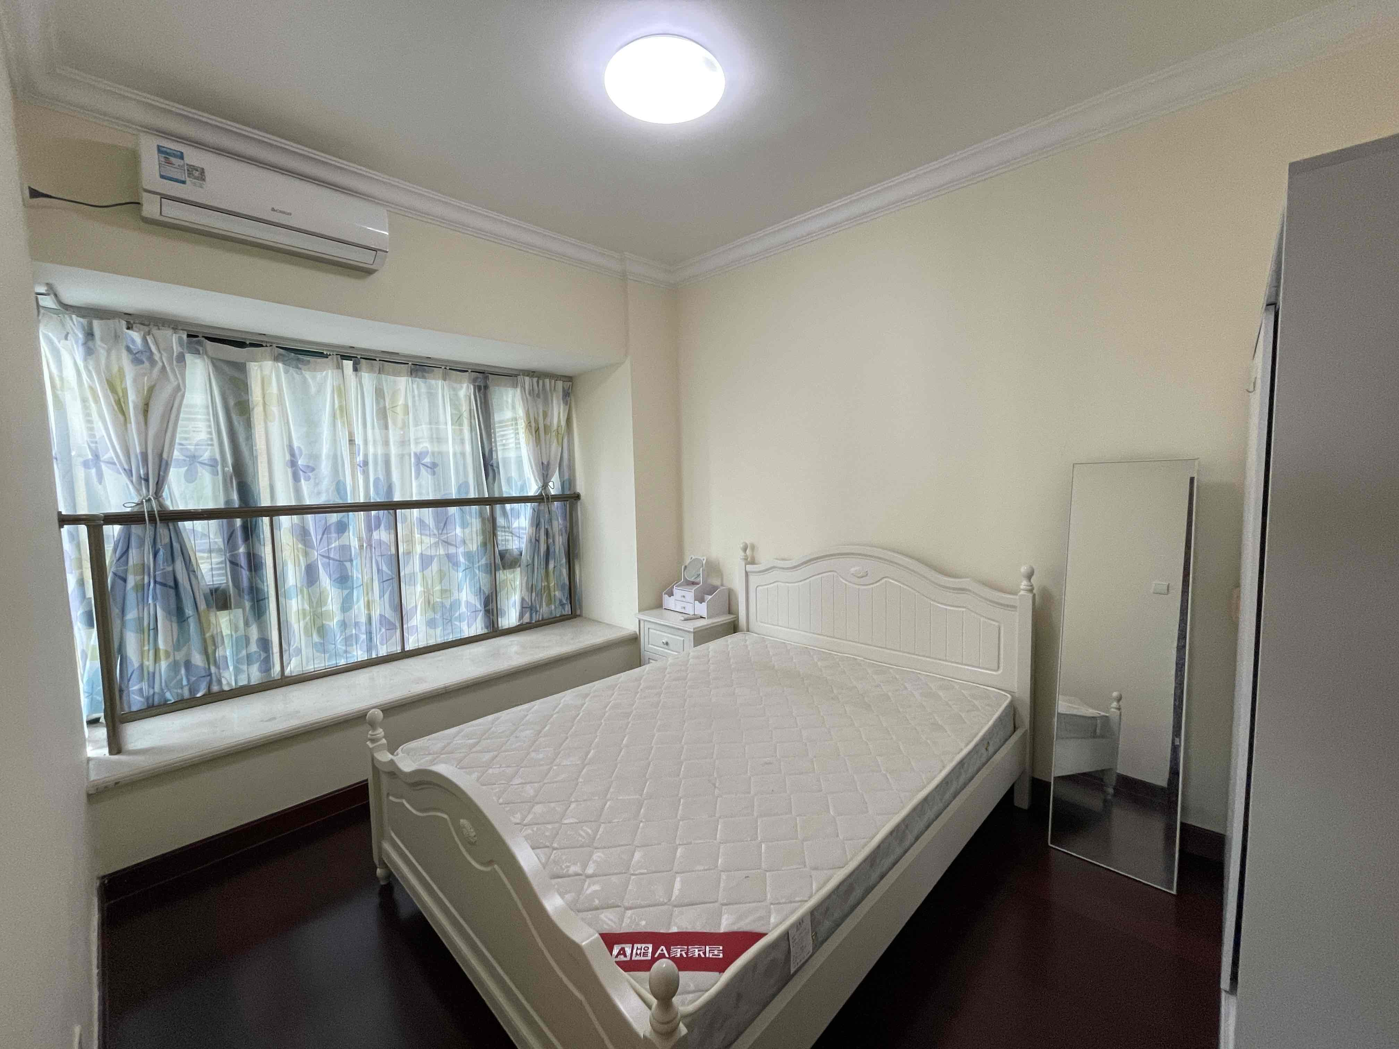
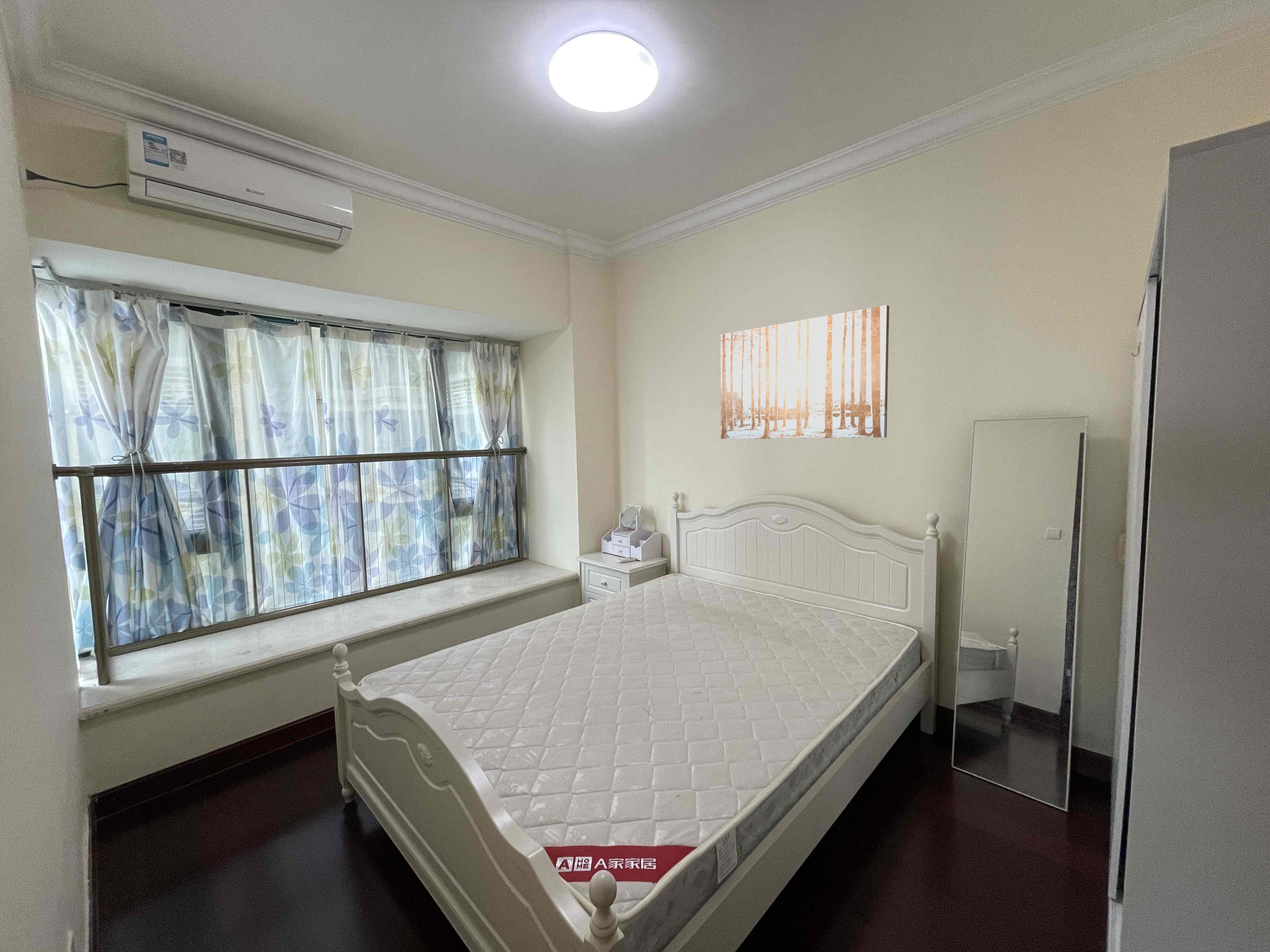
+ wall art [720,305,890,439]
